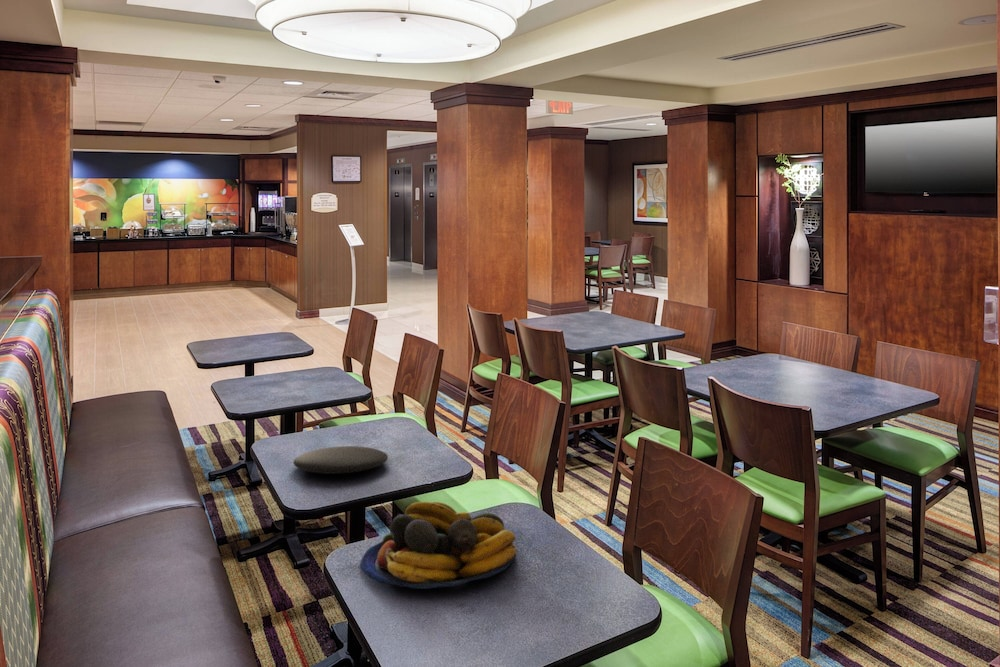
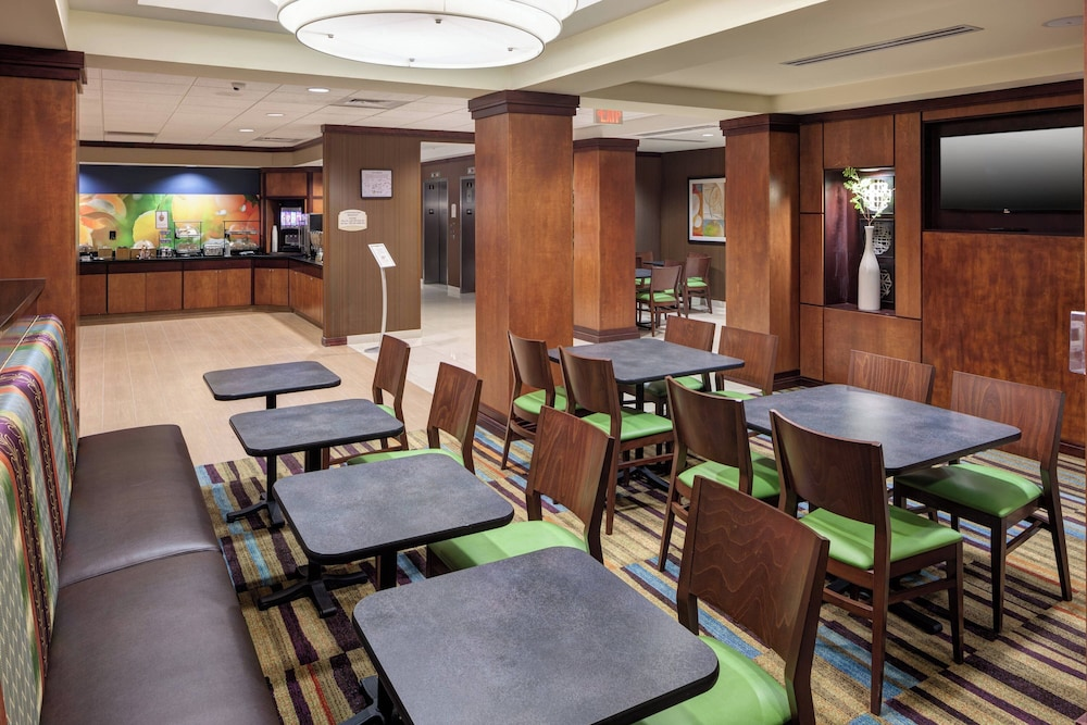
- plate [292,445,389,475]
- fruit bowl [359,501,517,590]
